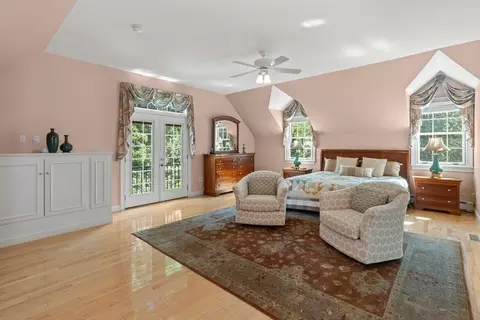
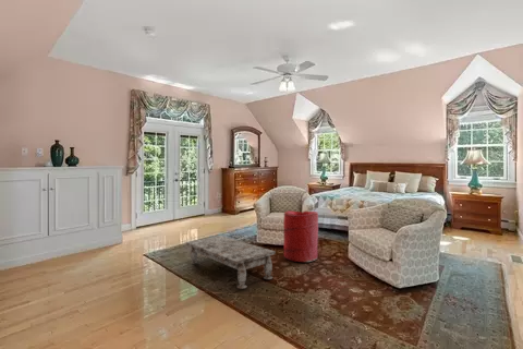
+ laundry hamper [282,209,319,263]
+ coffee table [185,234,277,290]
